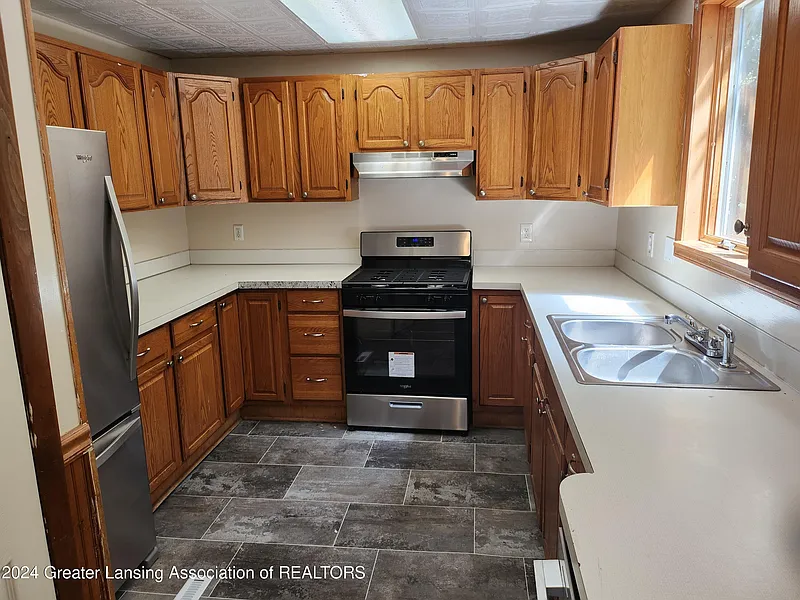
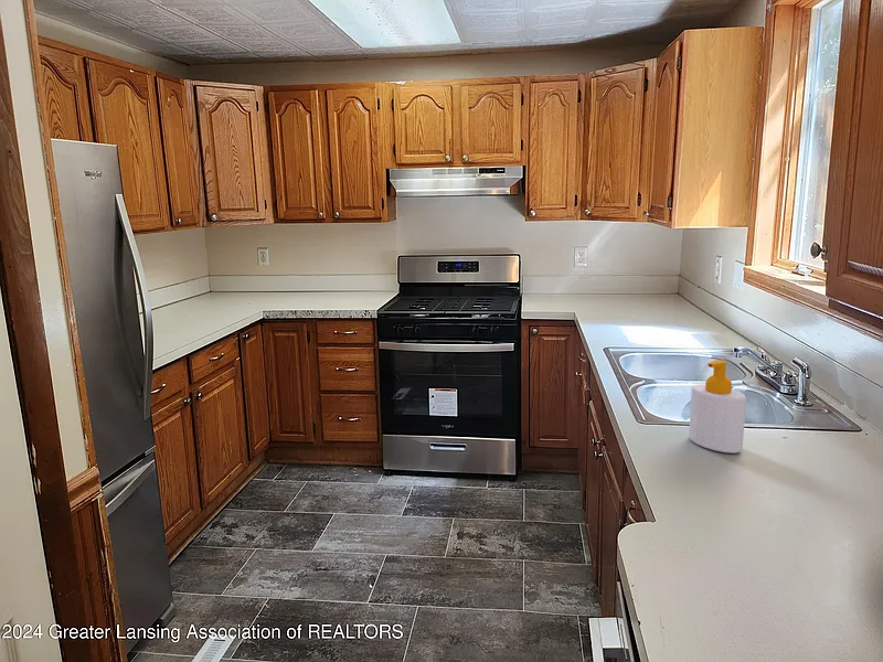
+ soap bottle [688,359,747,455]
